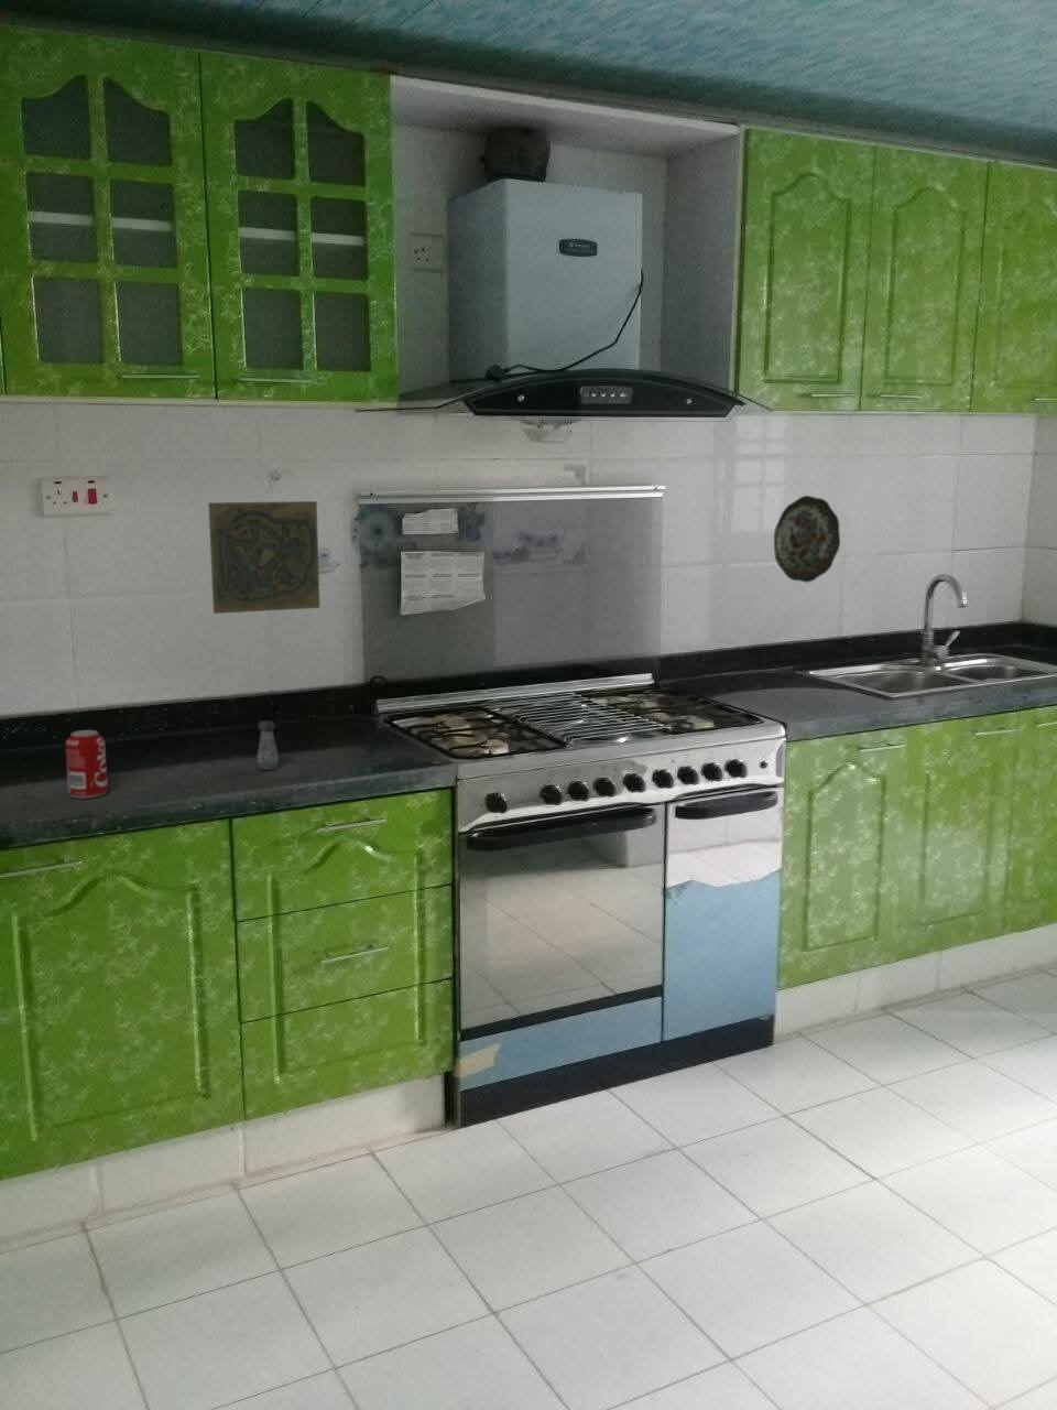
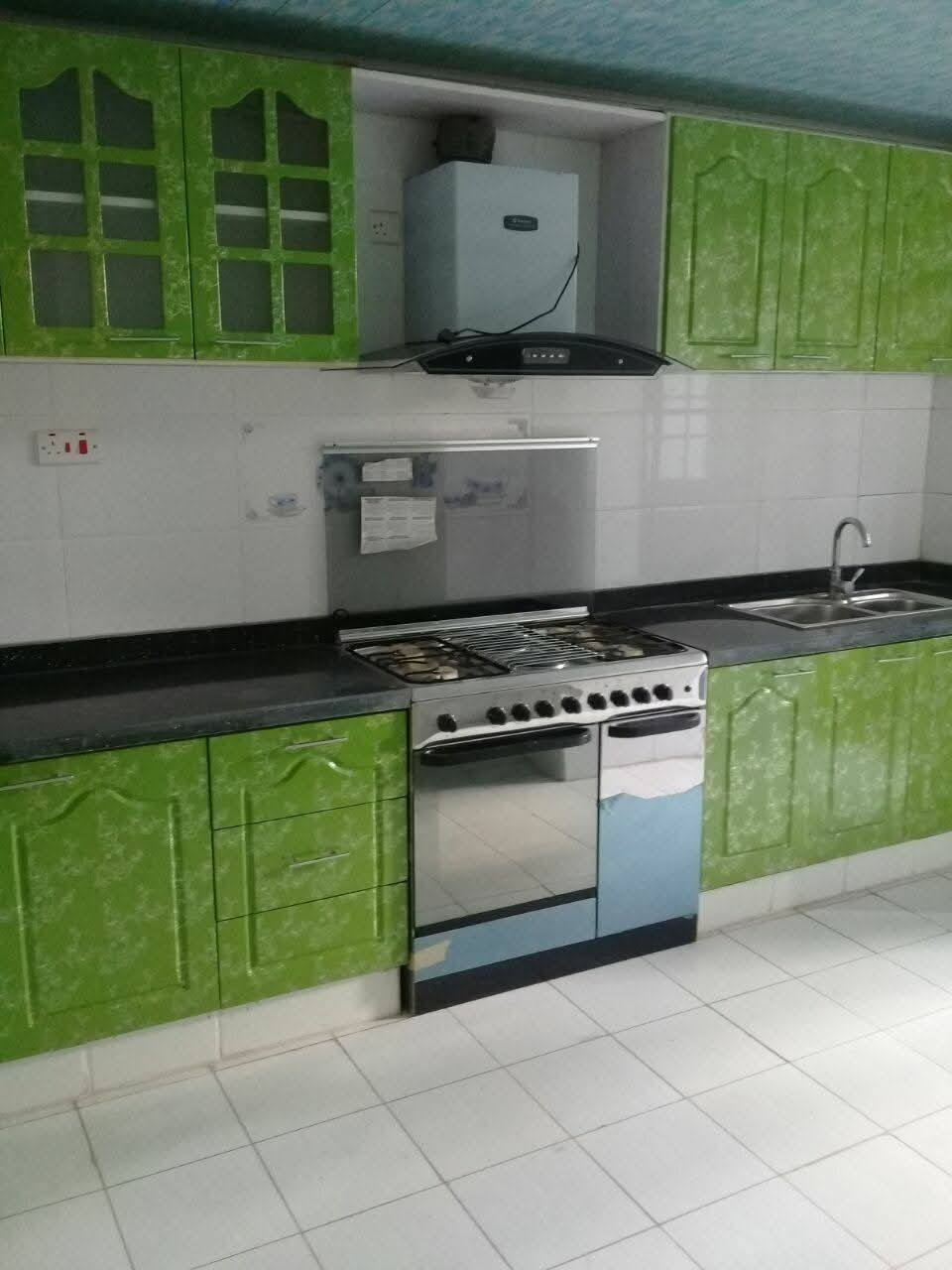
- salt shaker [255,719,280,772]
- beverage can [64,729,109,799]
- decorative tile [207,500,321,615]
- decorative plate [773,494,842,584]
